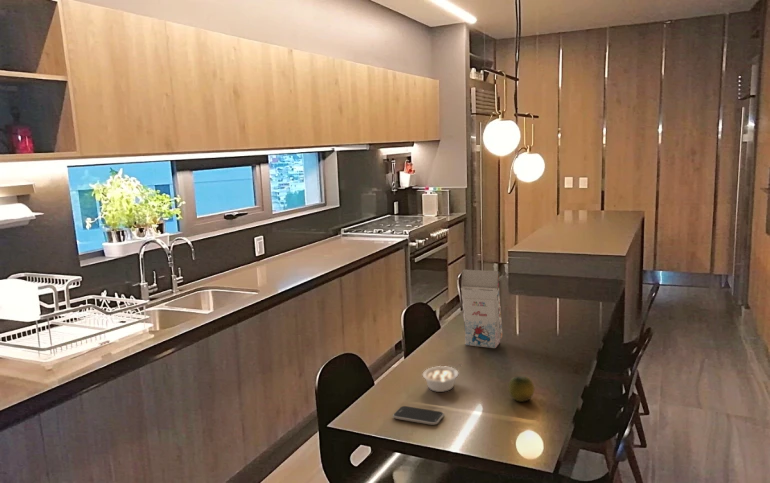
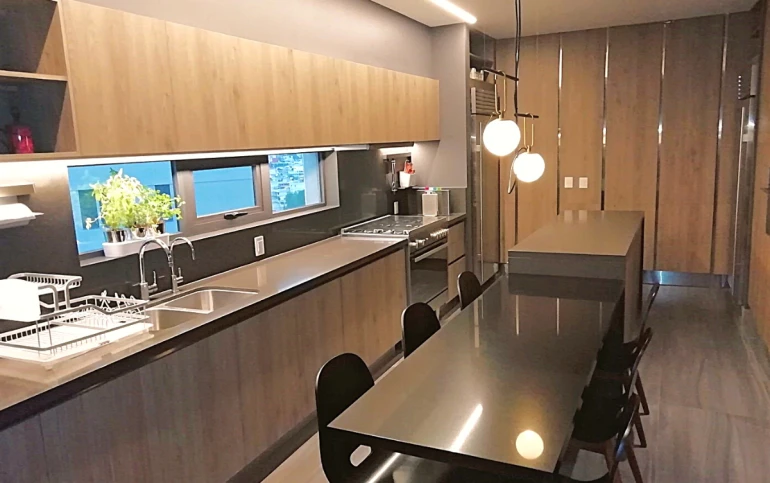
- legume [422,363,463,393]
- gift box [460,269,504,349]
- fruit [507,375,535,403]
- smartphone [392,405,445,426]
